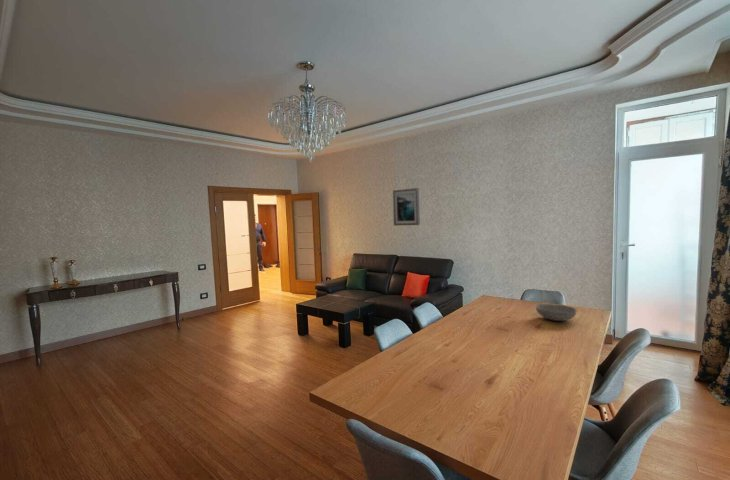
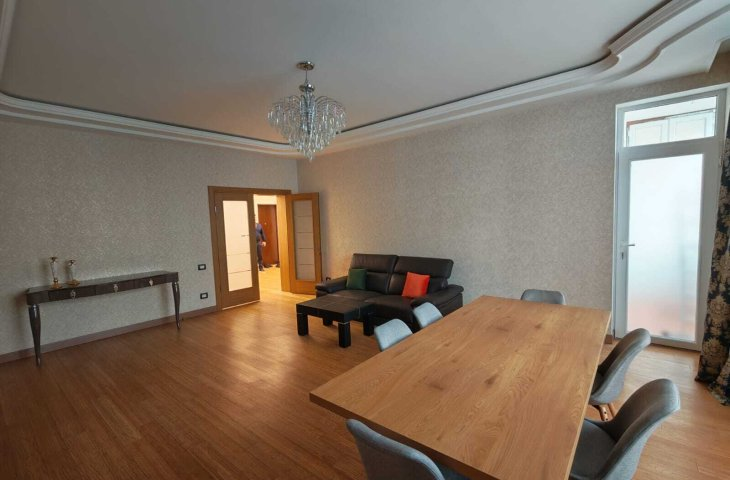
- wall art [392,187,421,226]
- bowl [535,303,578,322]
